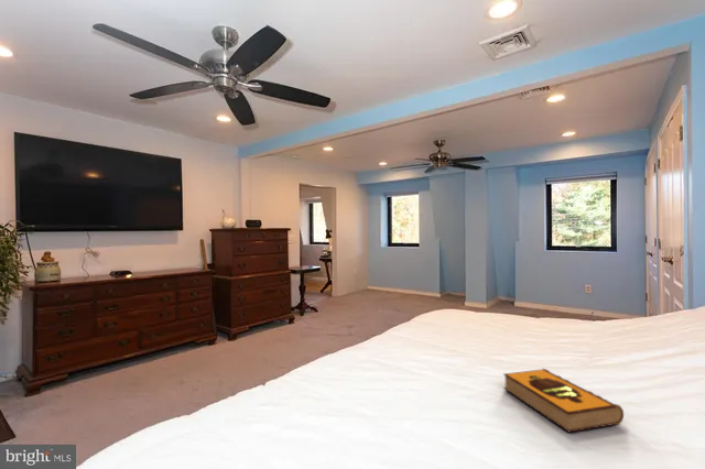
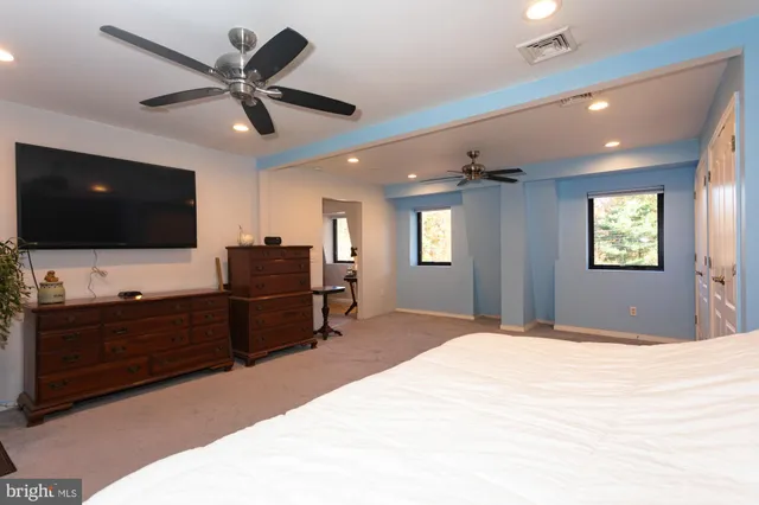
- hardback book [502,368,625,434]
